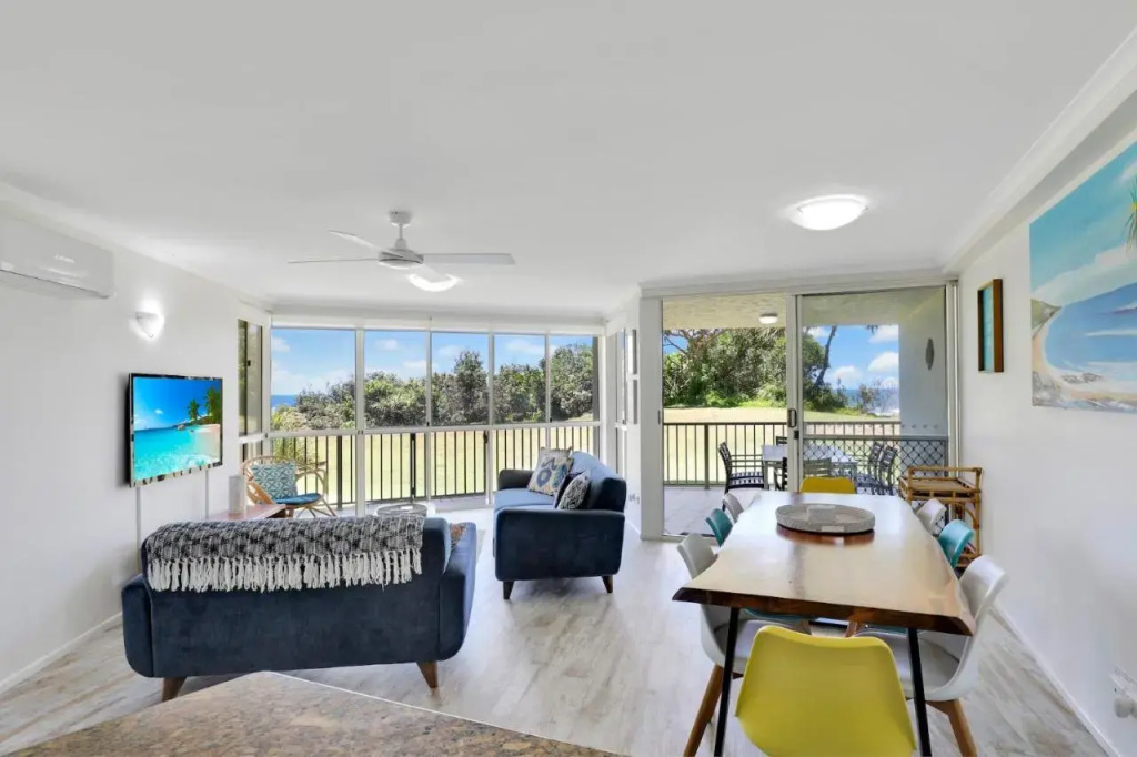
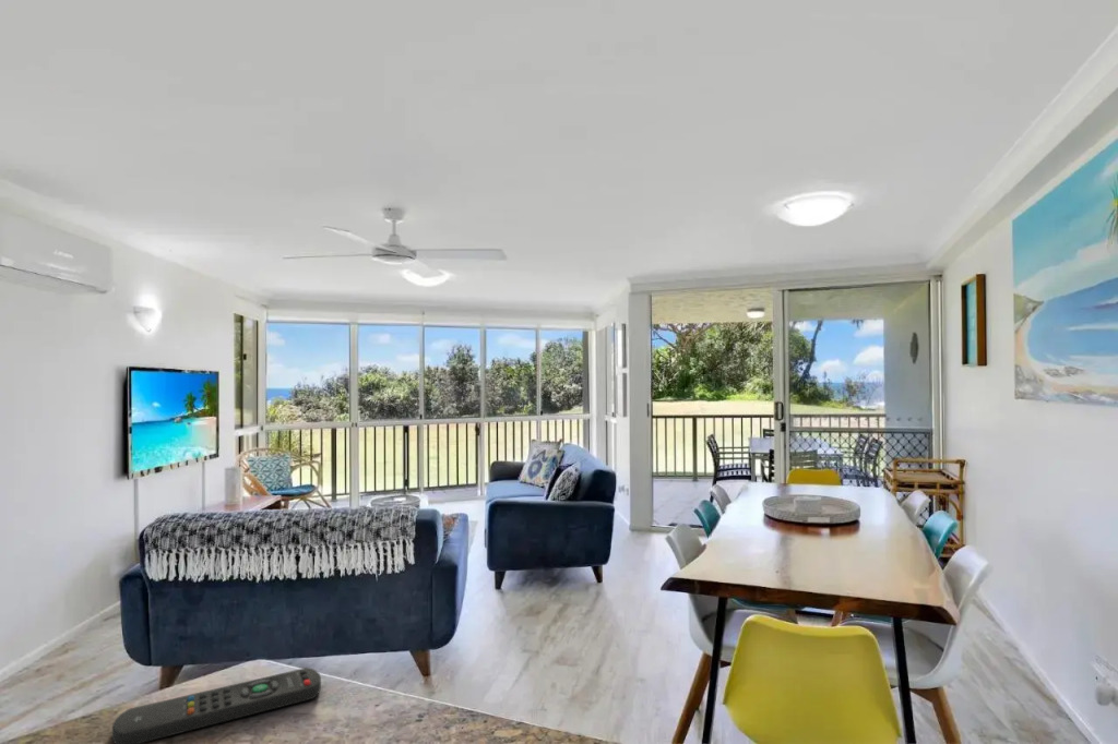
+ remote control [111,667,322,744]
